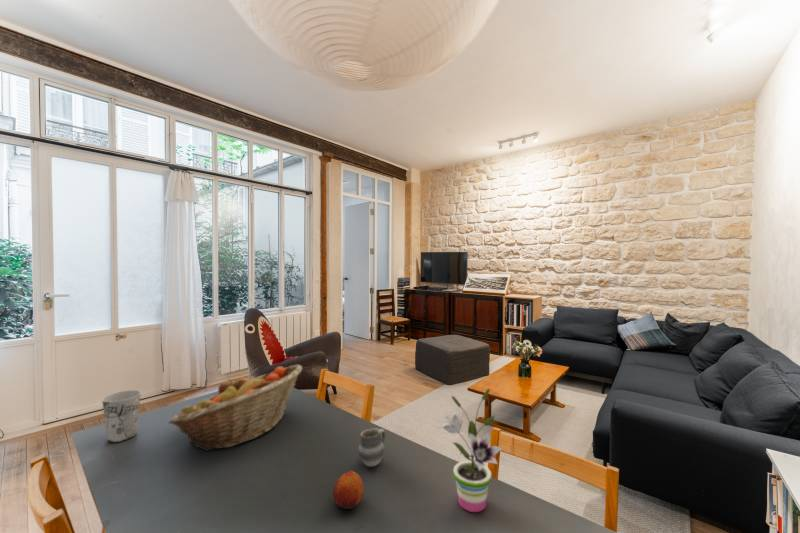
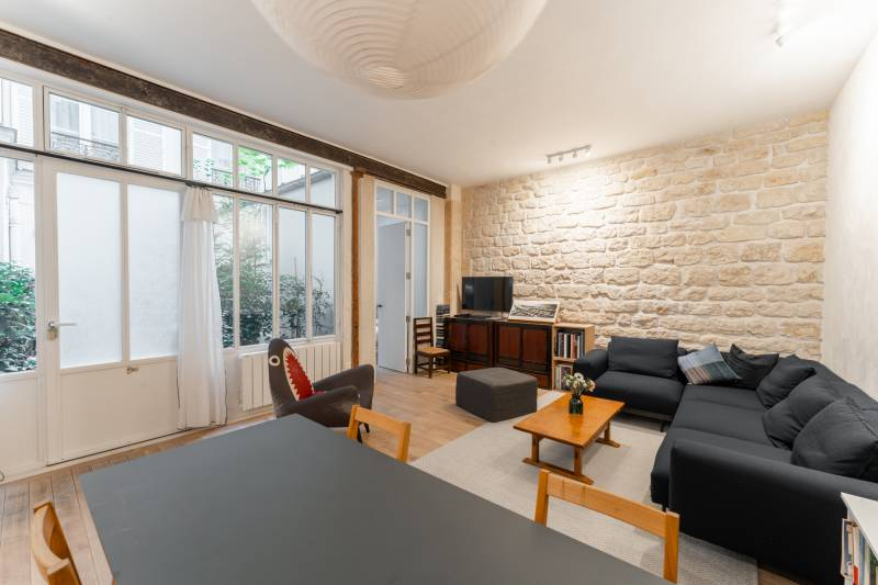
- potted plant [436,388,503,513]
- fruit [332,470,365,510]
- cup [101,389,142,444]
- cup [357,427,386,468]
- fruit basket [167,364,303,452]
